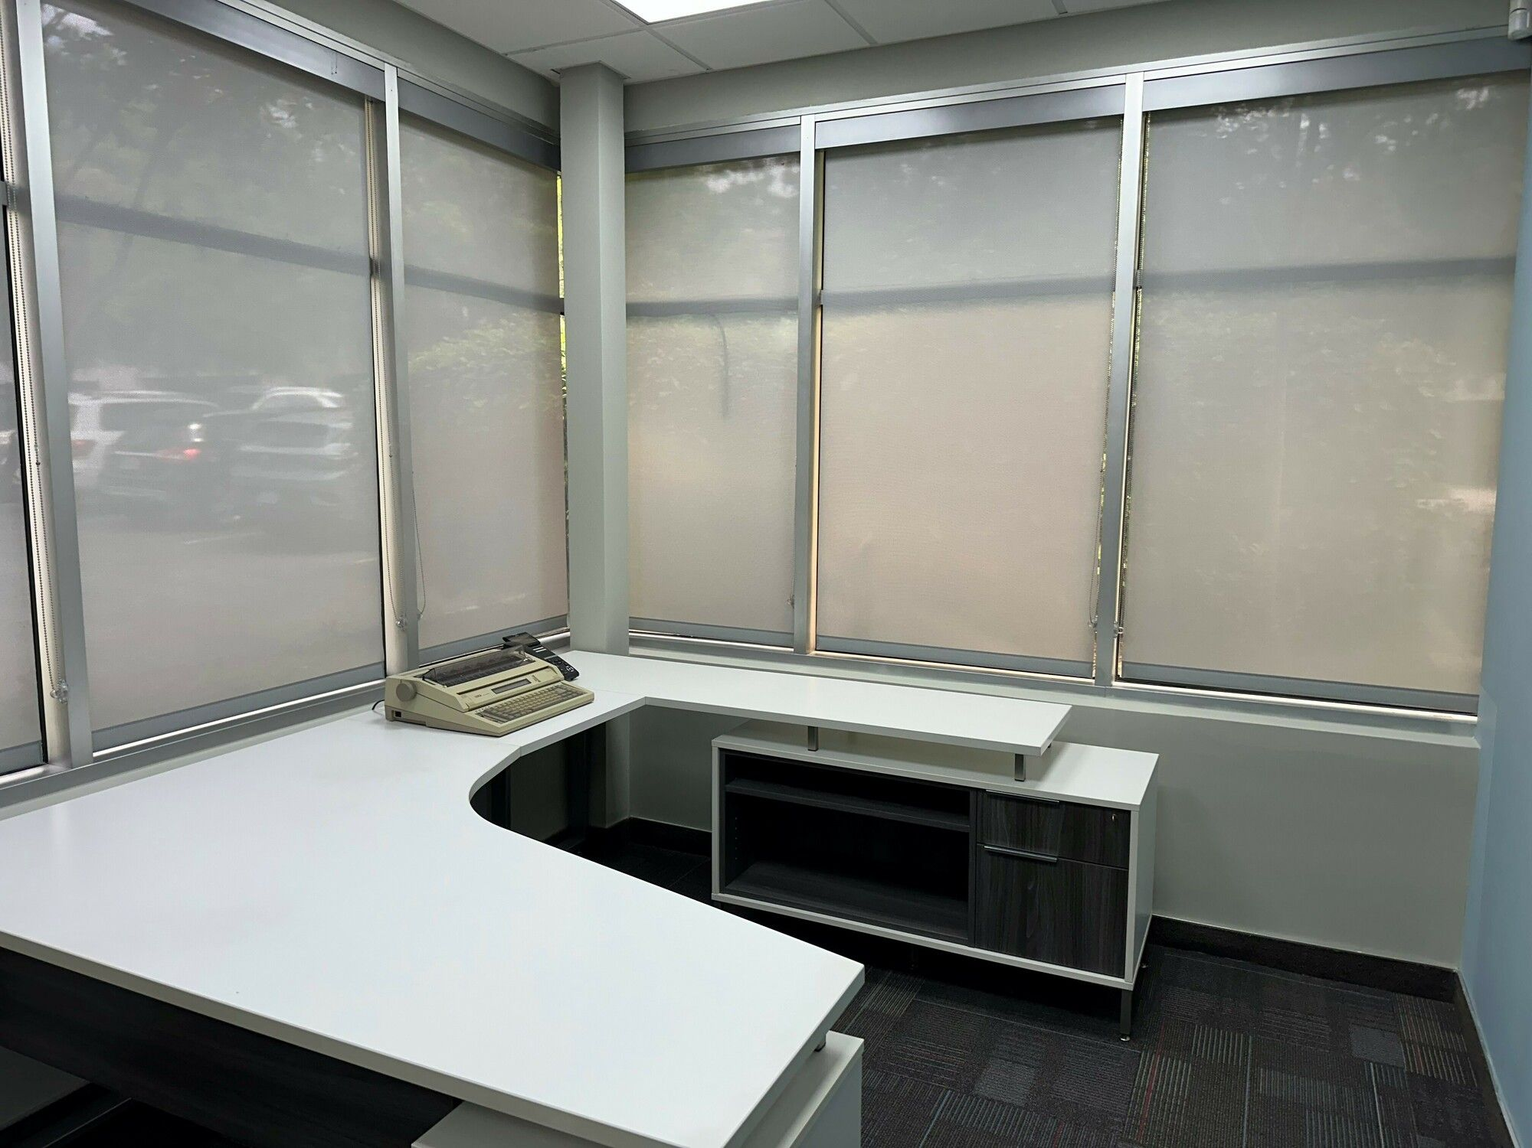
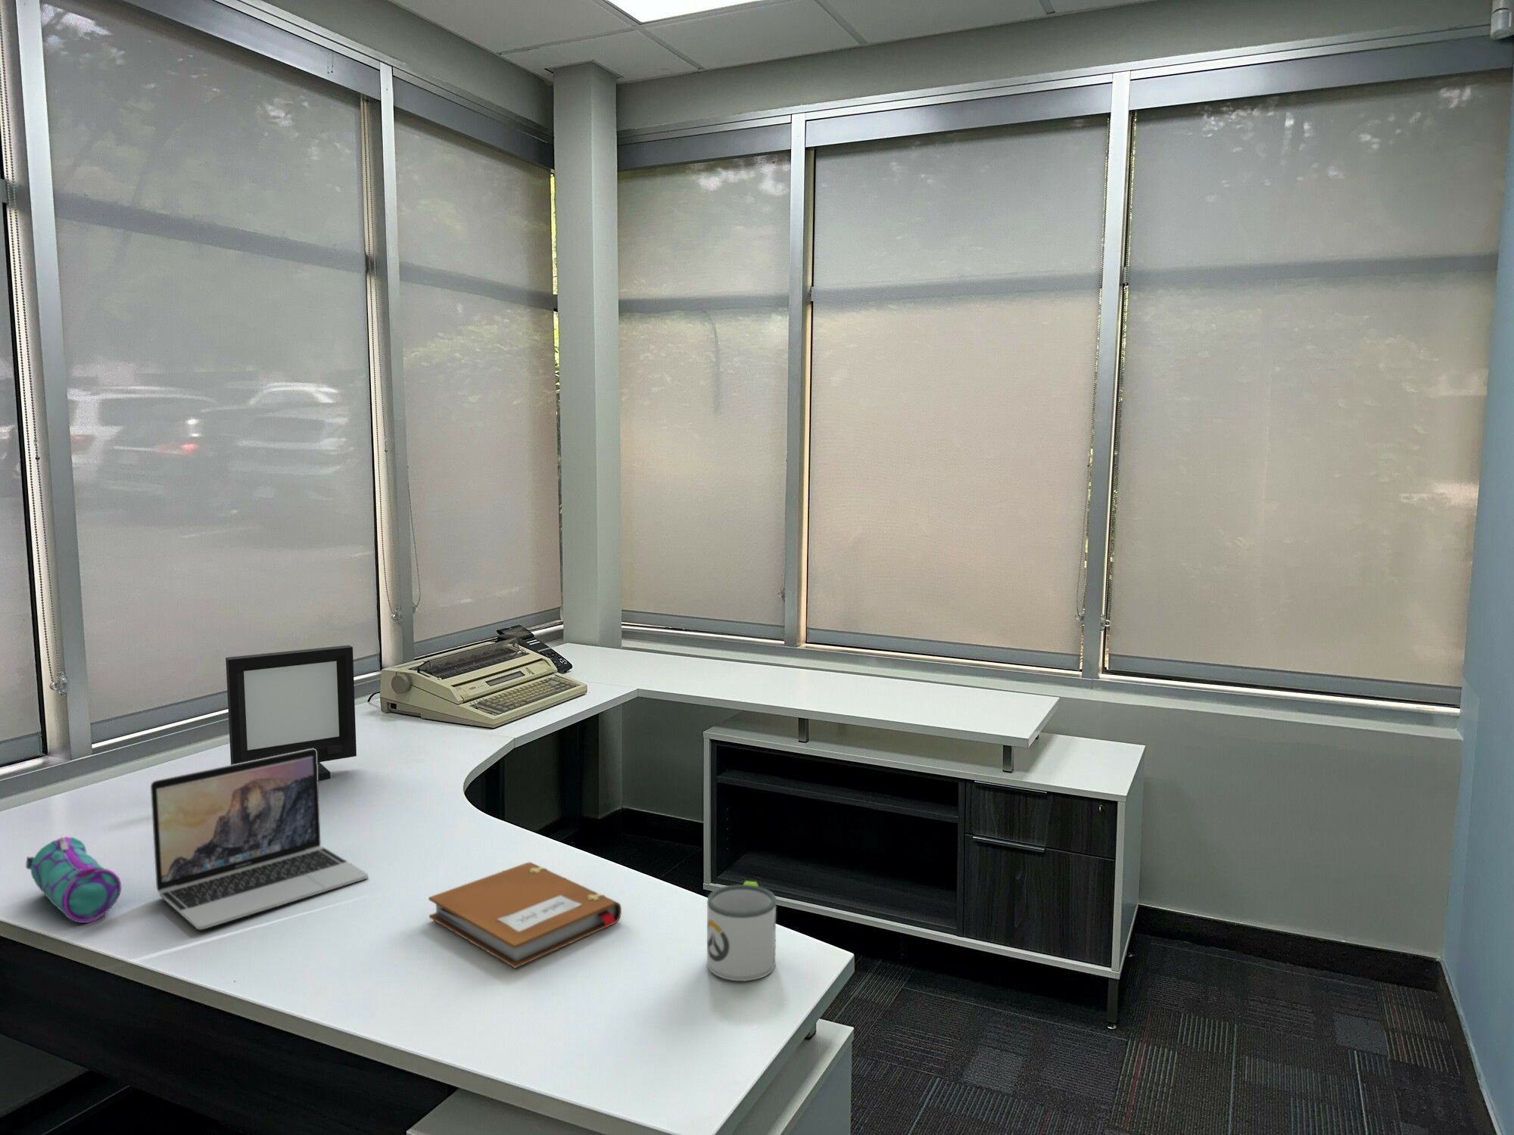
+ notebook [428,862,622,969]
+ laptop [150,749,368,930]
+ picture frame [225,645,358,782]
+ mug [706,880,777,981]
+ pencil case [25,836,122,924]
